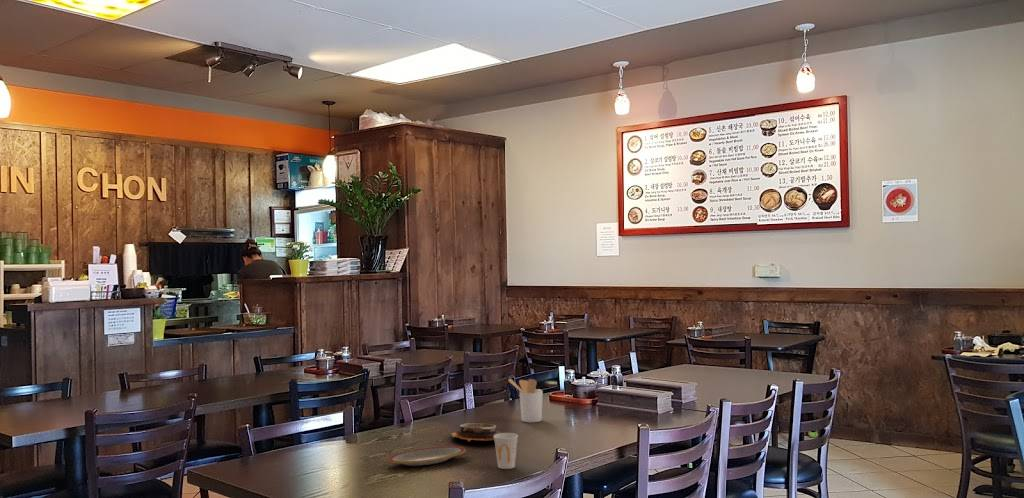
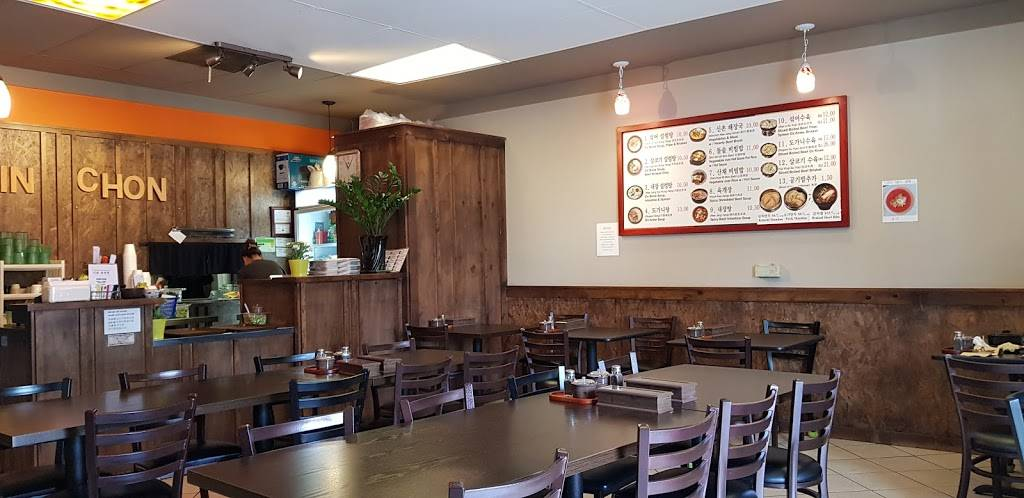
- cup [494,432,519,470]
- utensil holder [508,378,544,423]
- soup bowl [450,422,502,442]
- plate [386,445,467,467]
